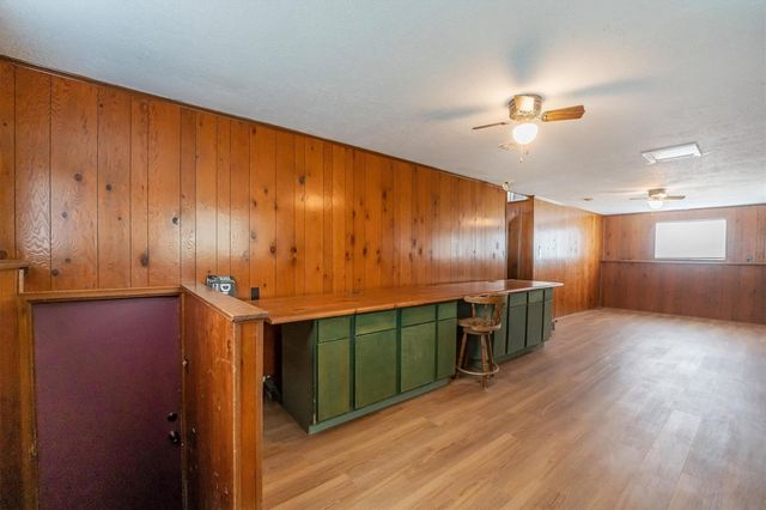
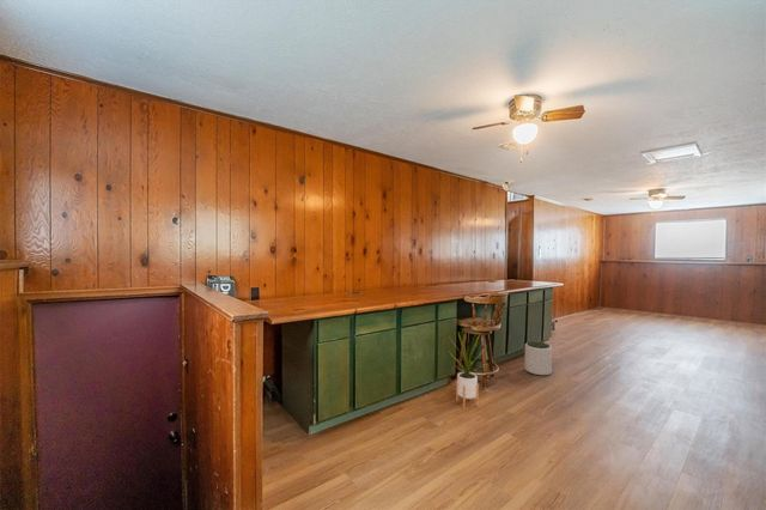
+ plant pot [524,341,553,377]
+ house plant [449,326,487,409]
